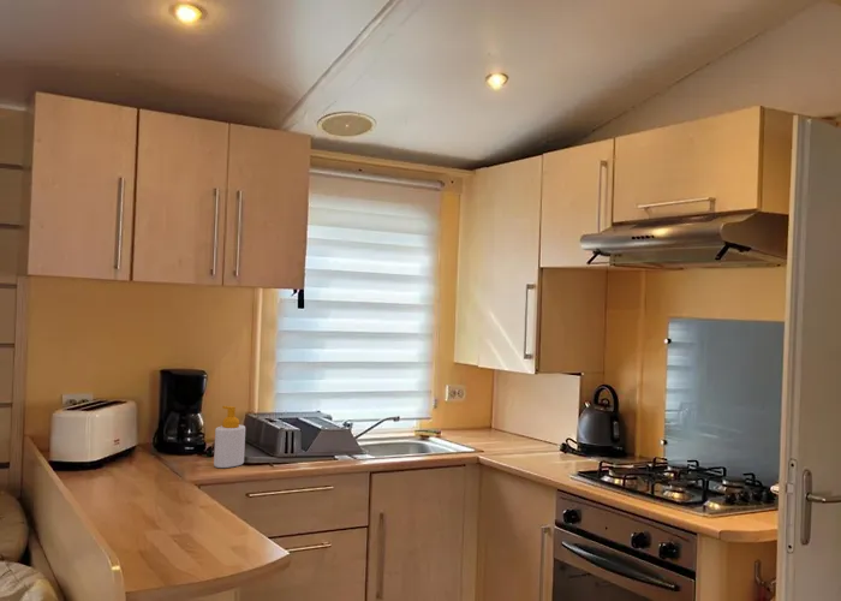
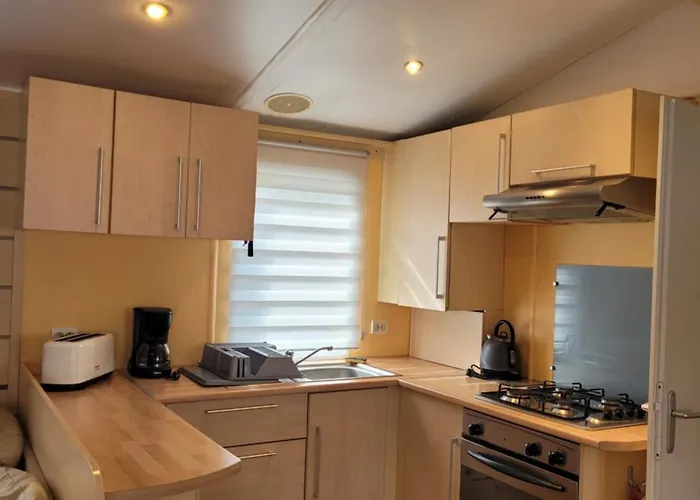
- soap bottle [213,405,246,469]
